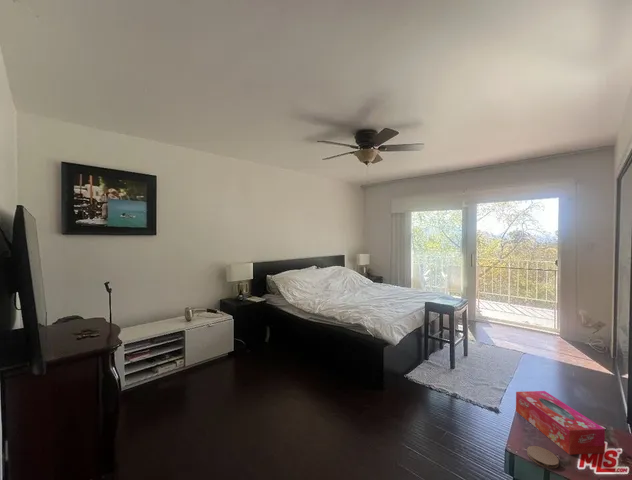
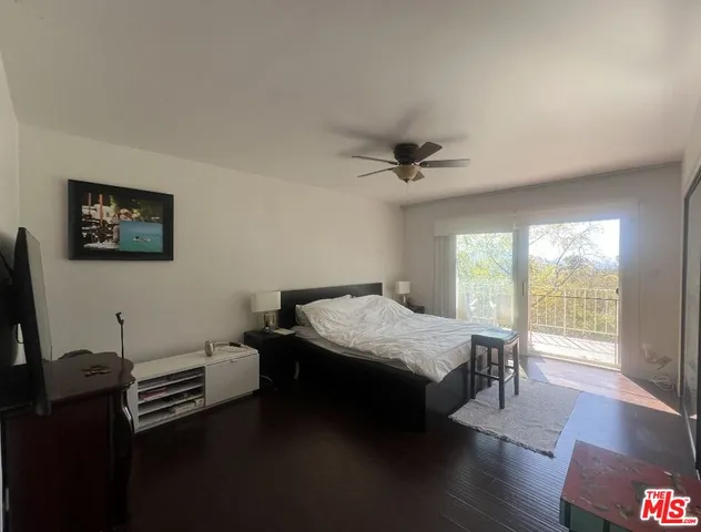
- coaster [526,445,560,469]
- tissue box [515,390,606,456]
